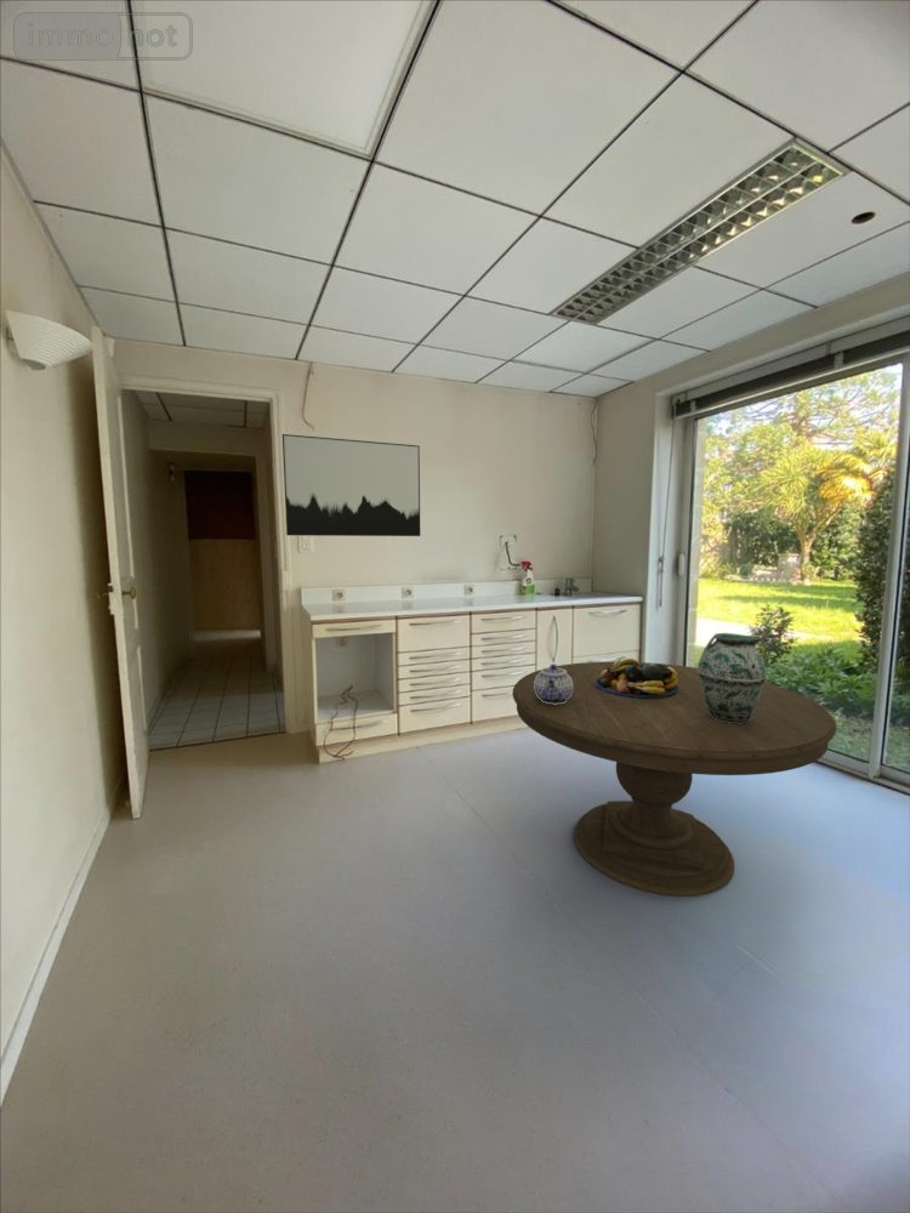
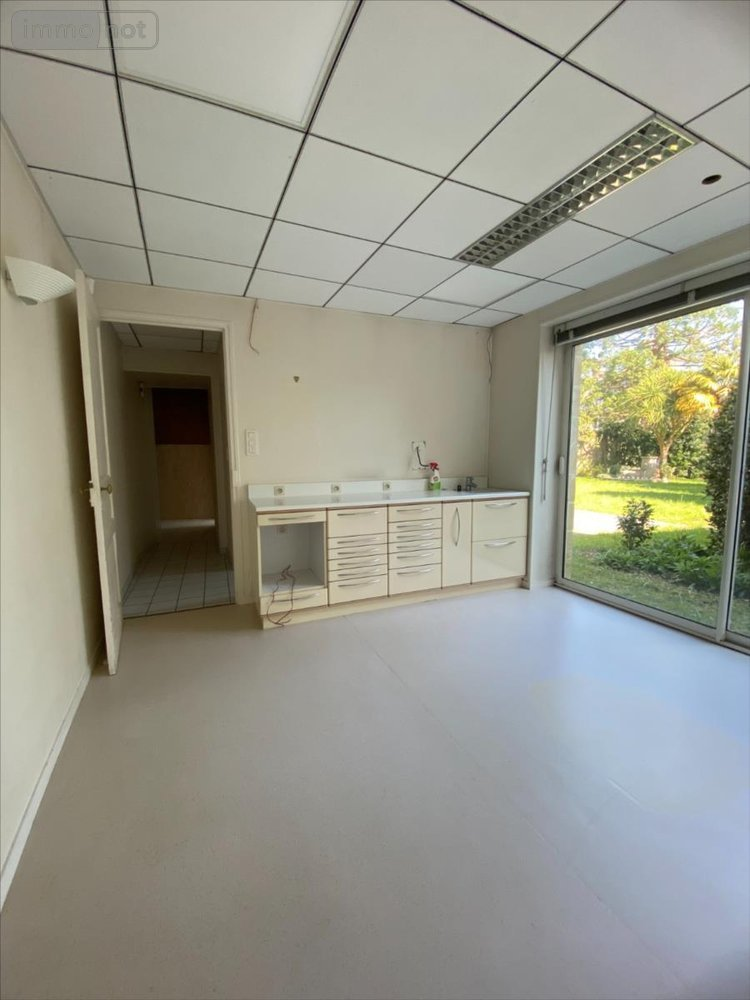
- fruit bowl [596,657,678,697]
- dining table [511,661,837,898]
- vase [696,632,768,724]
- wall art [281,433,421,537]
- teapot [534,662,573,705]
